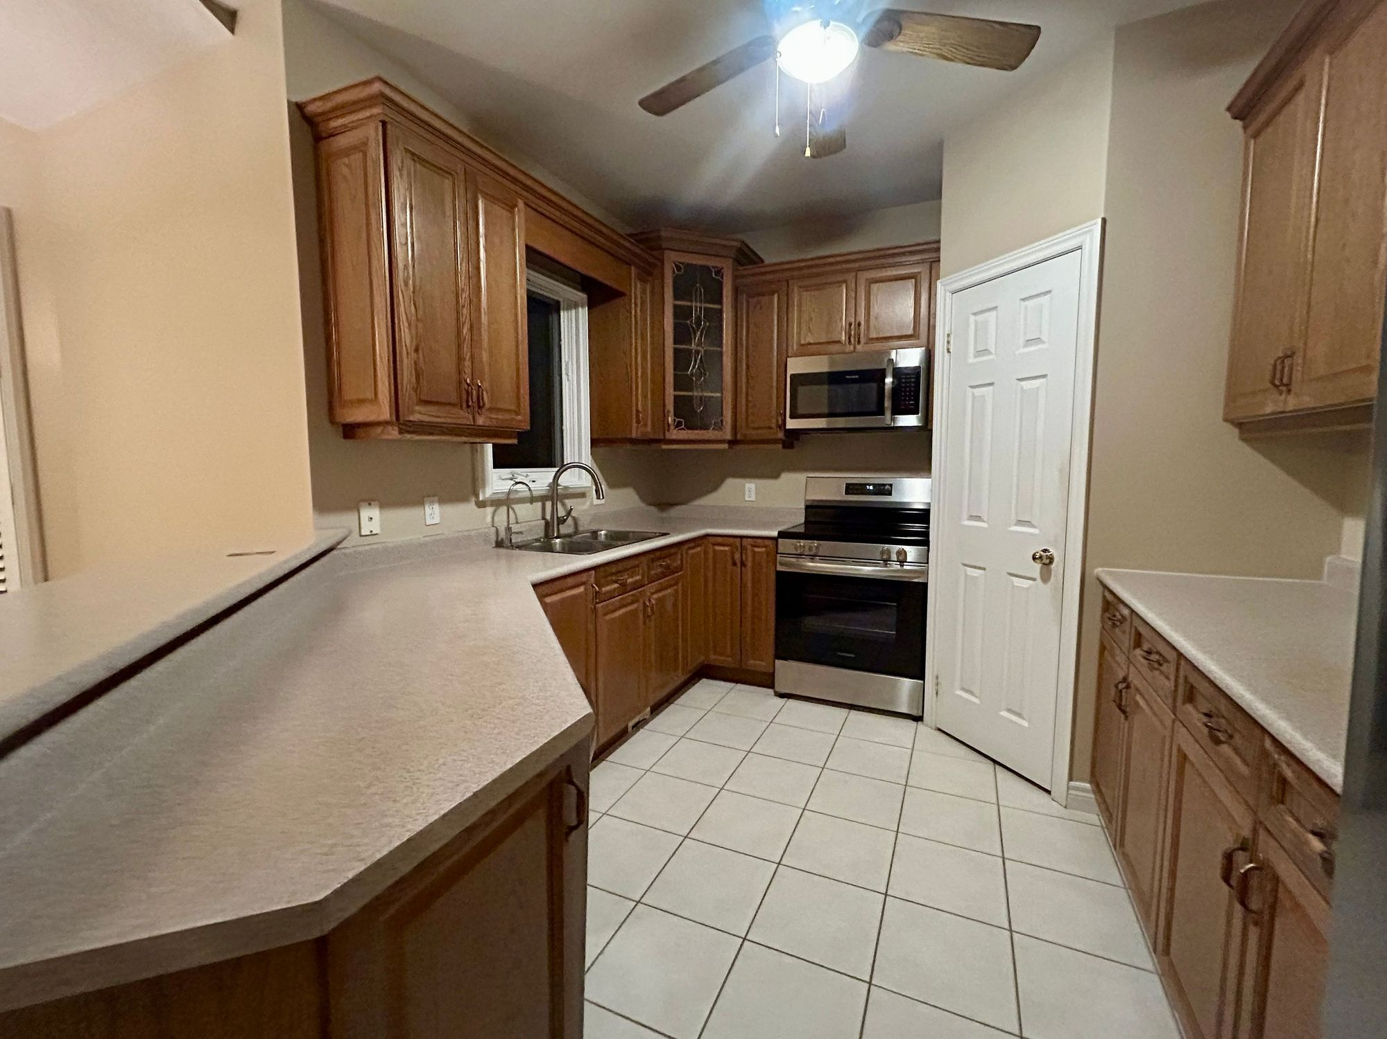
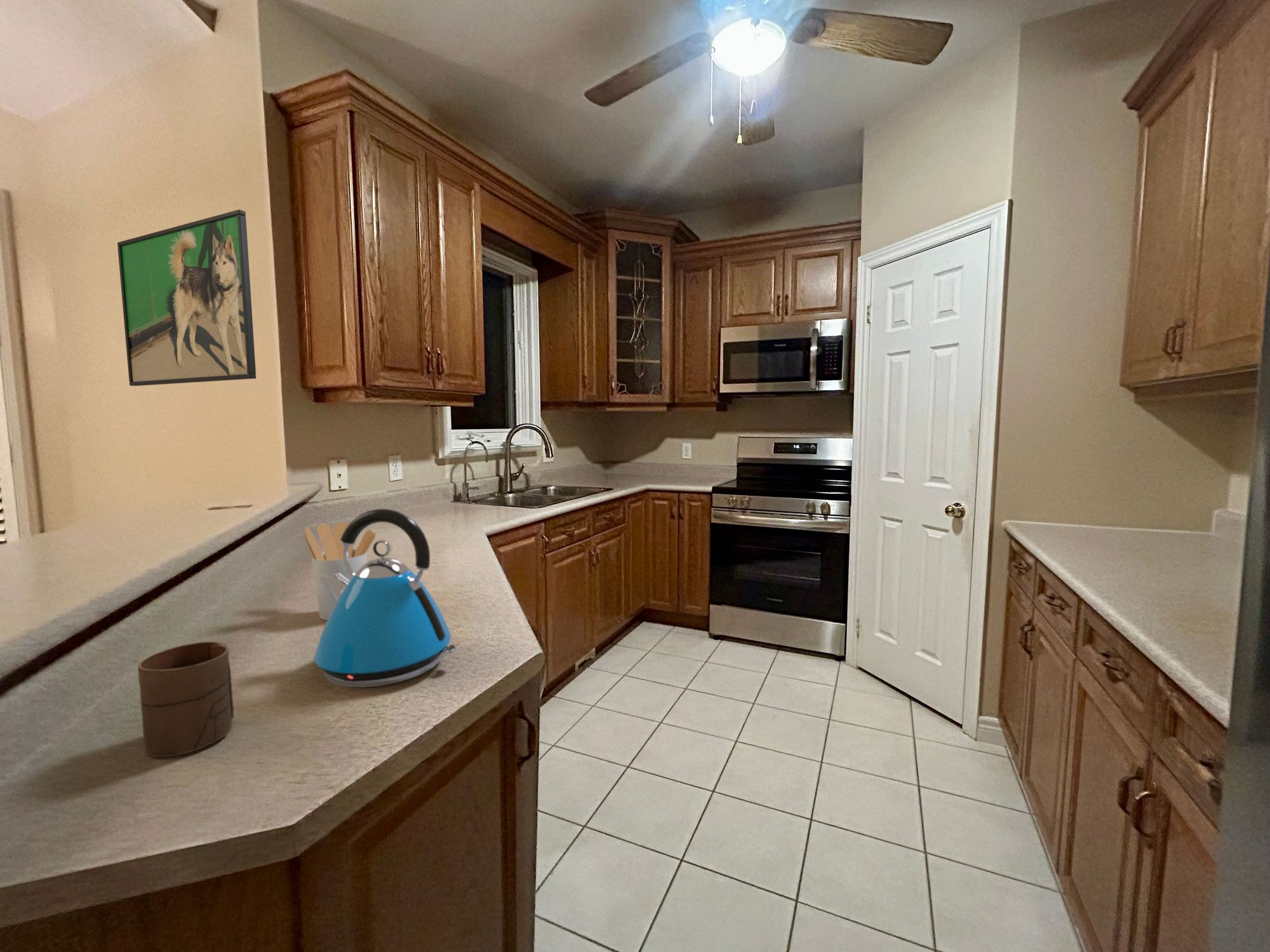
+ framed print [117,209,257,387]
+ kettle [313,508,458,688]
+ utensil holder [304,521,377,621]
+ cup [137,640,234,758]
